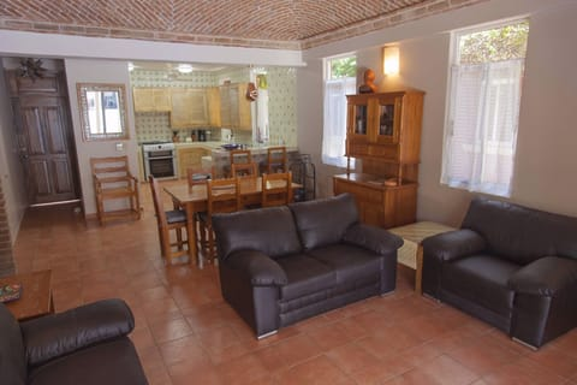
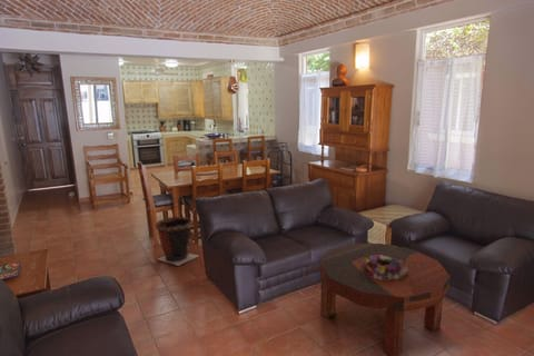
+ coffee table [318,243,452,356]
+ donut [362,255,408,280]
+ waste bin [154,216,200,267]
